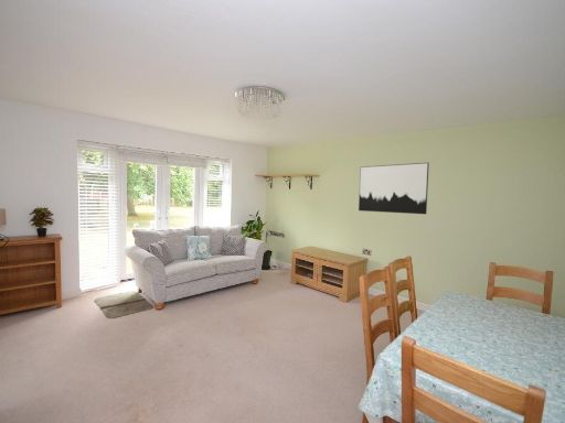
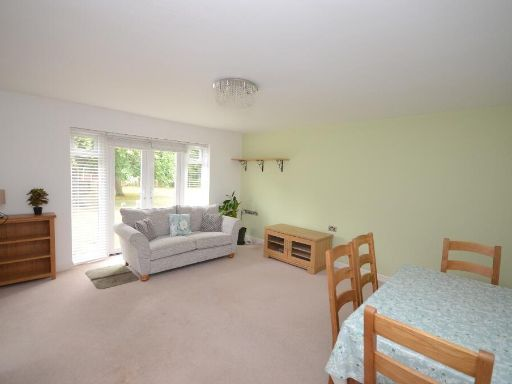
- wall art [358,162,430,215]
